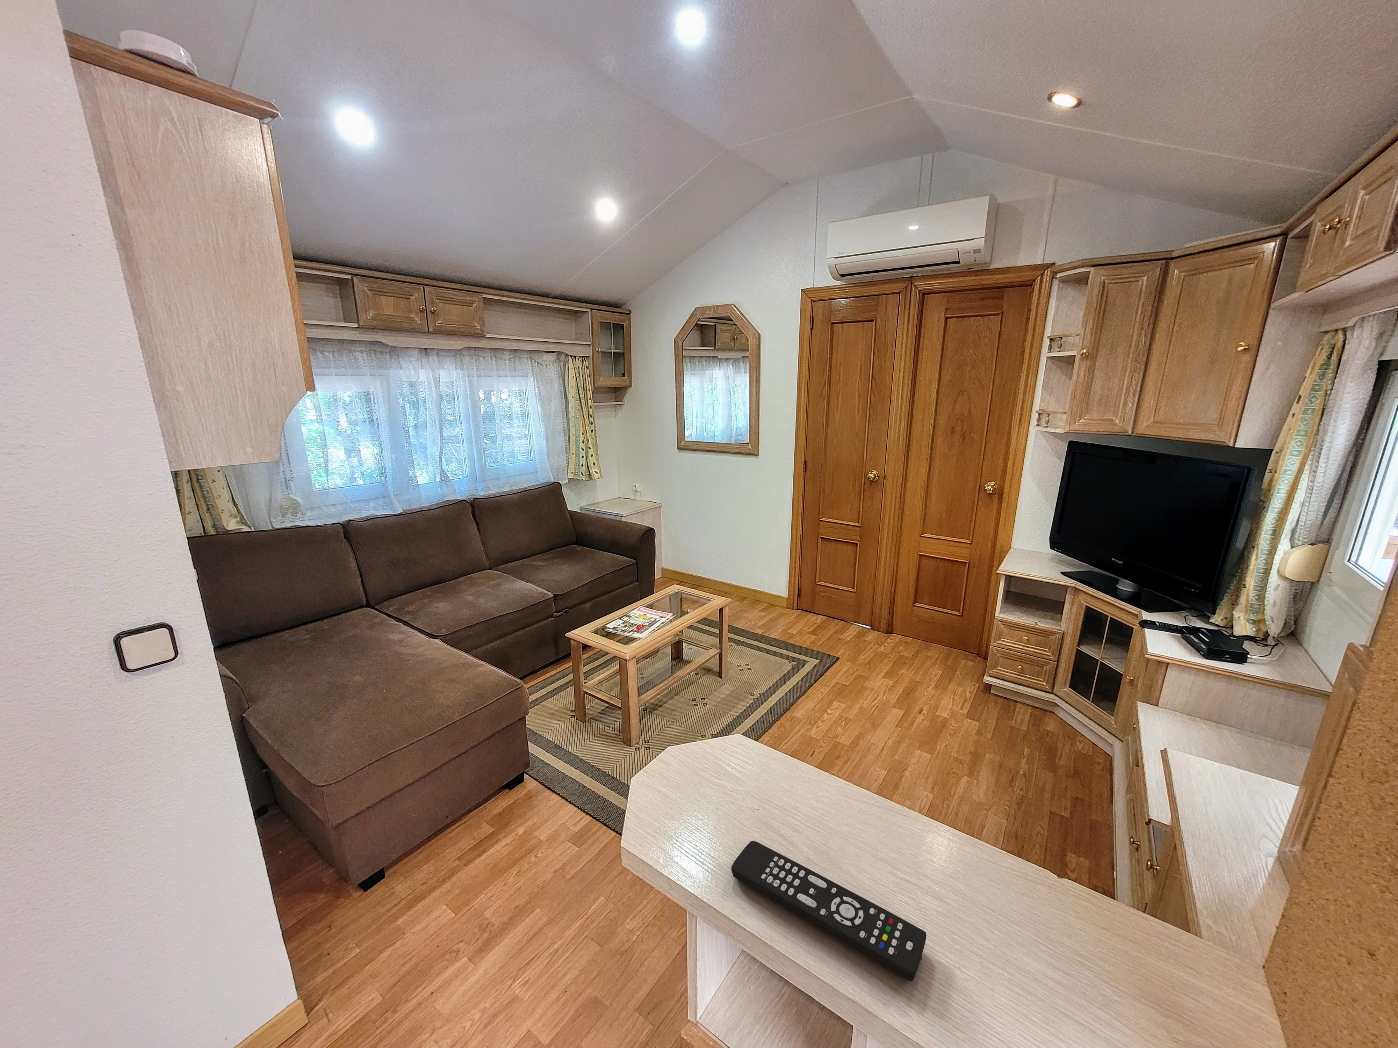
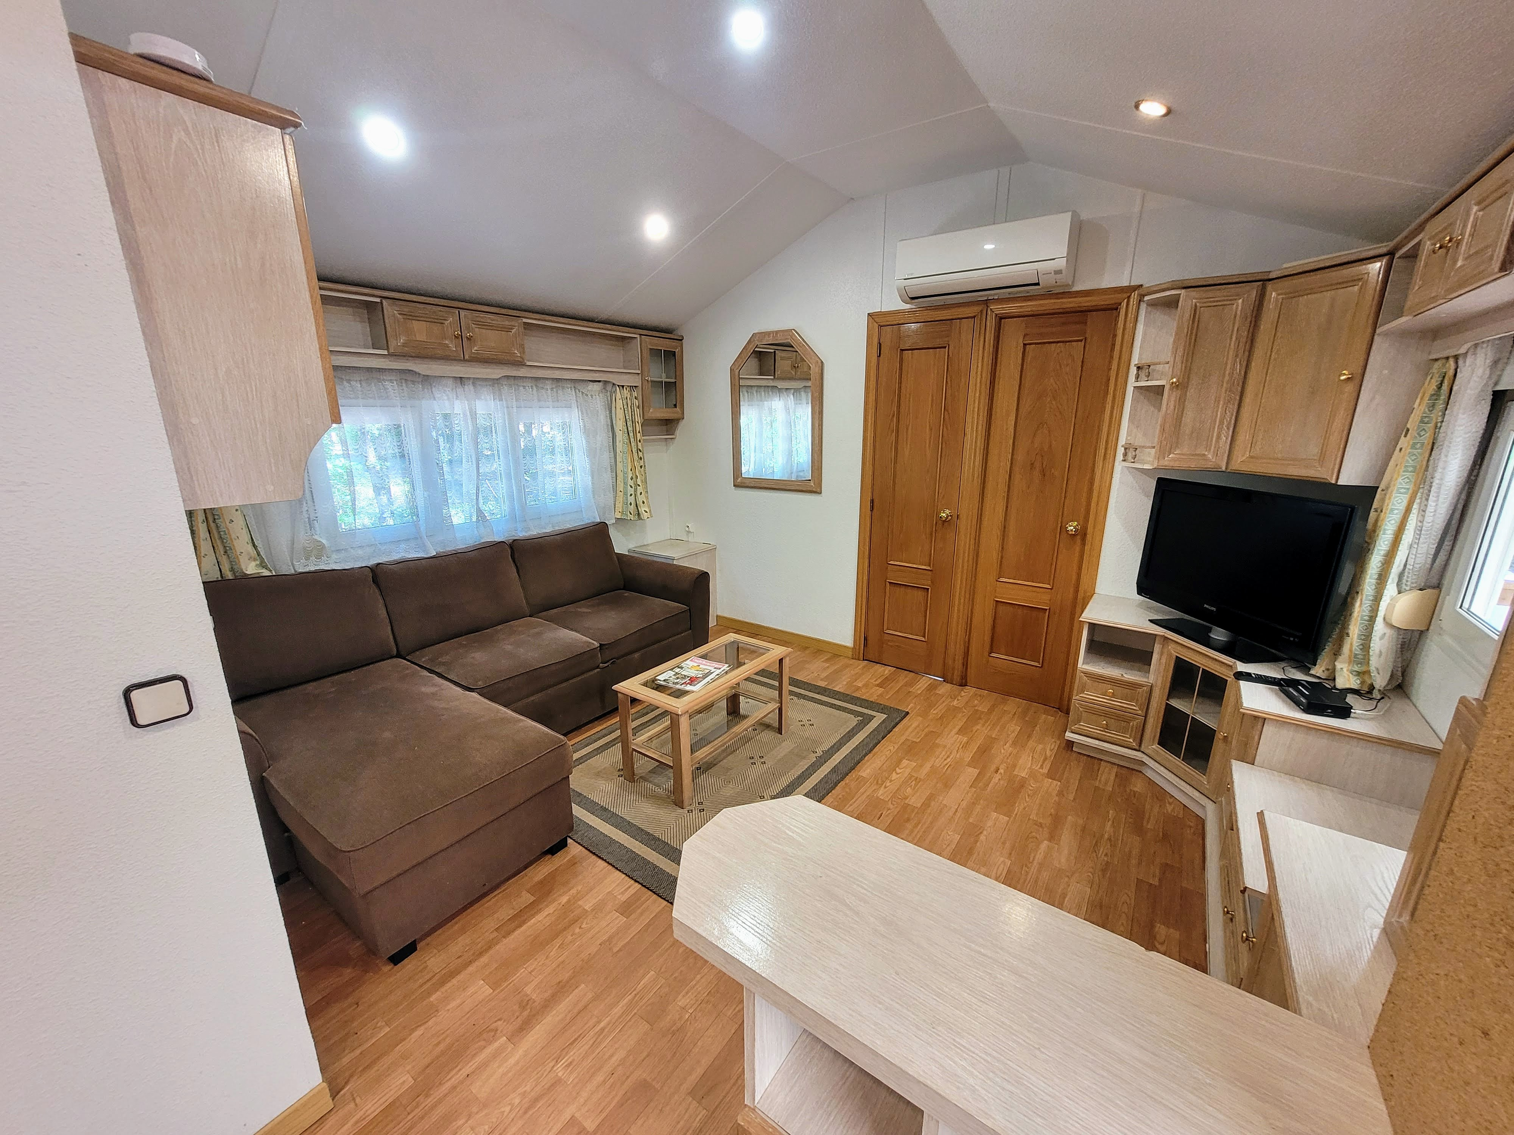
- remote control [731,841,927,982]
